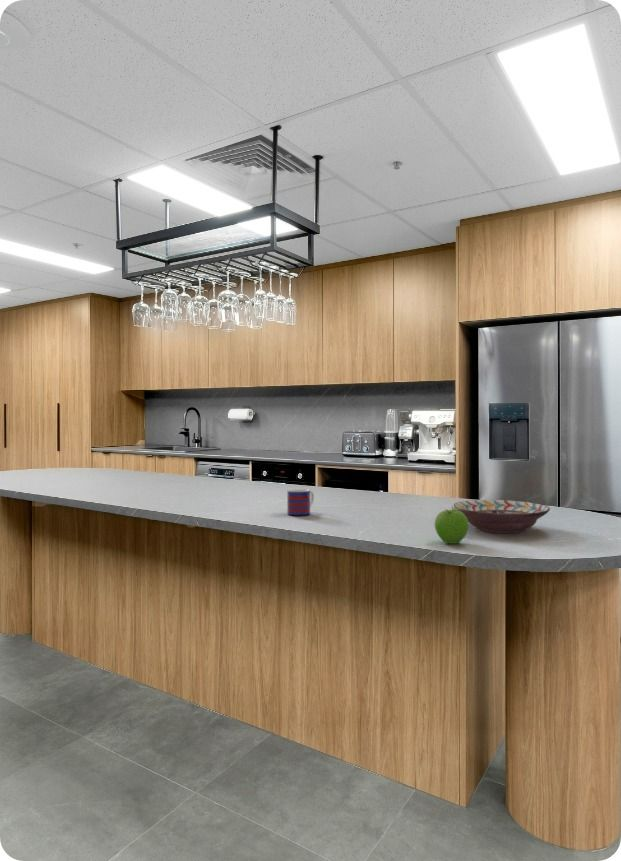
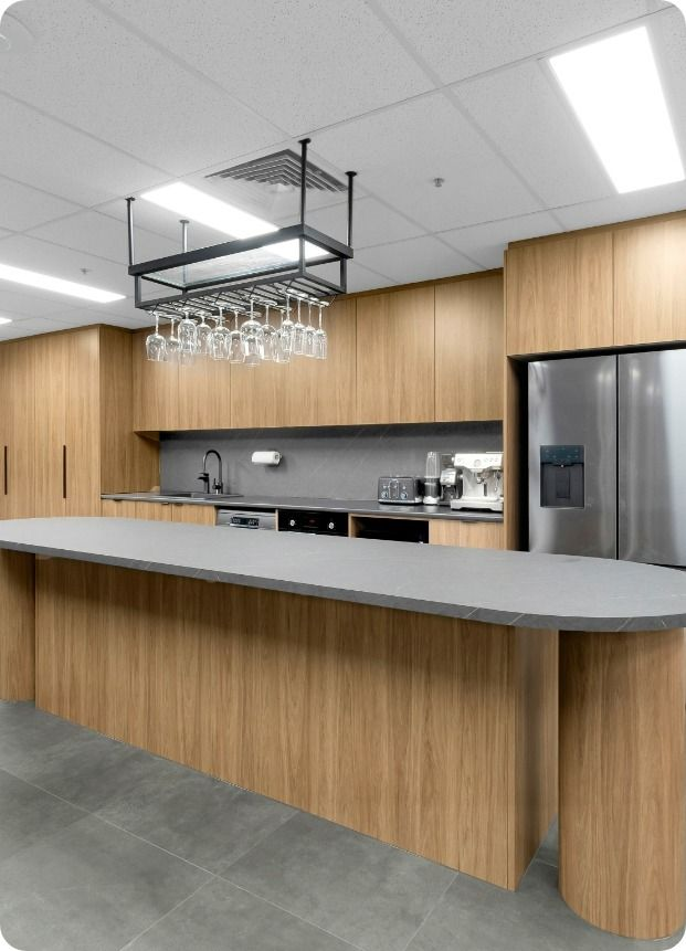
- decorative bowl [453,499,551,534]
- fruit [434,505,470,545]
- mug [286,488,315,516]
